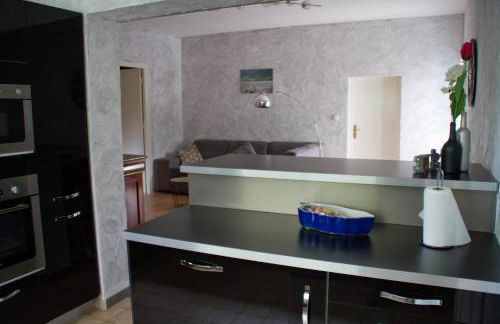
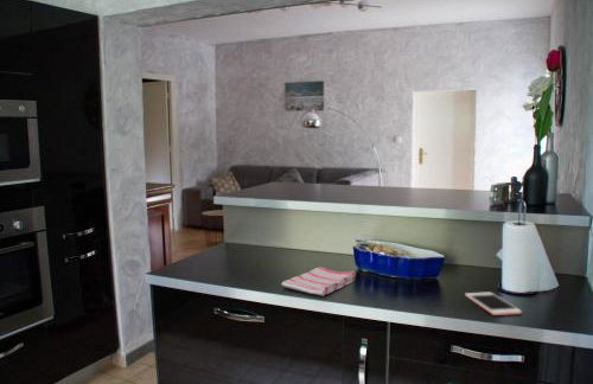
+ dish towel [281,265,357,297]
+ cell phone [464,292,523,316]
